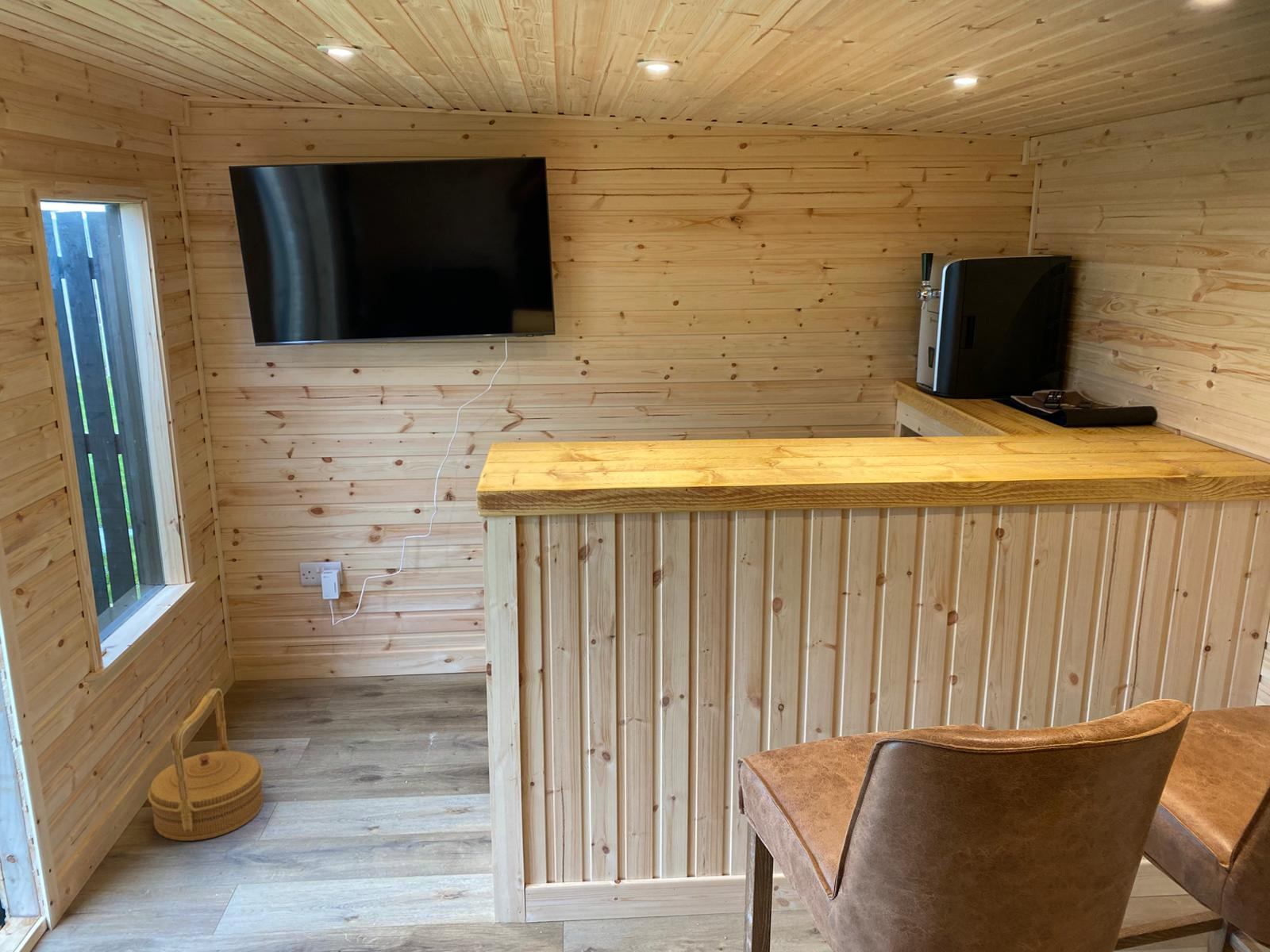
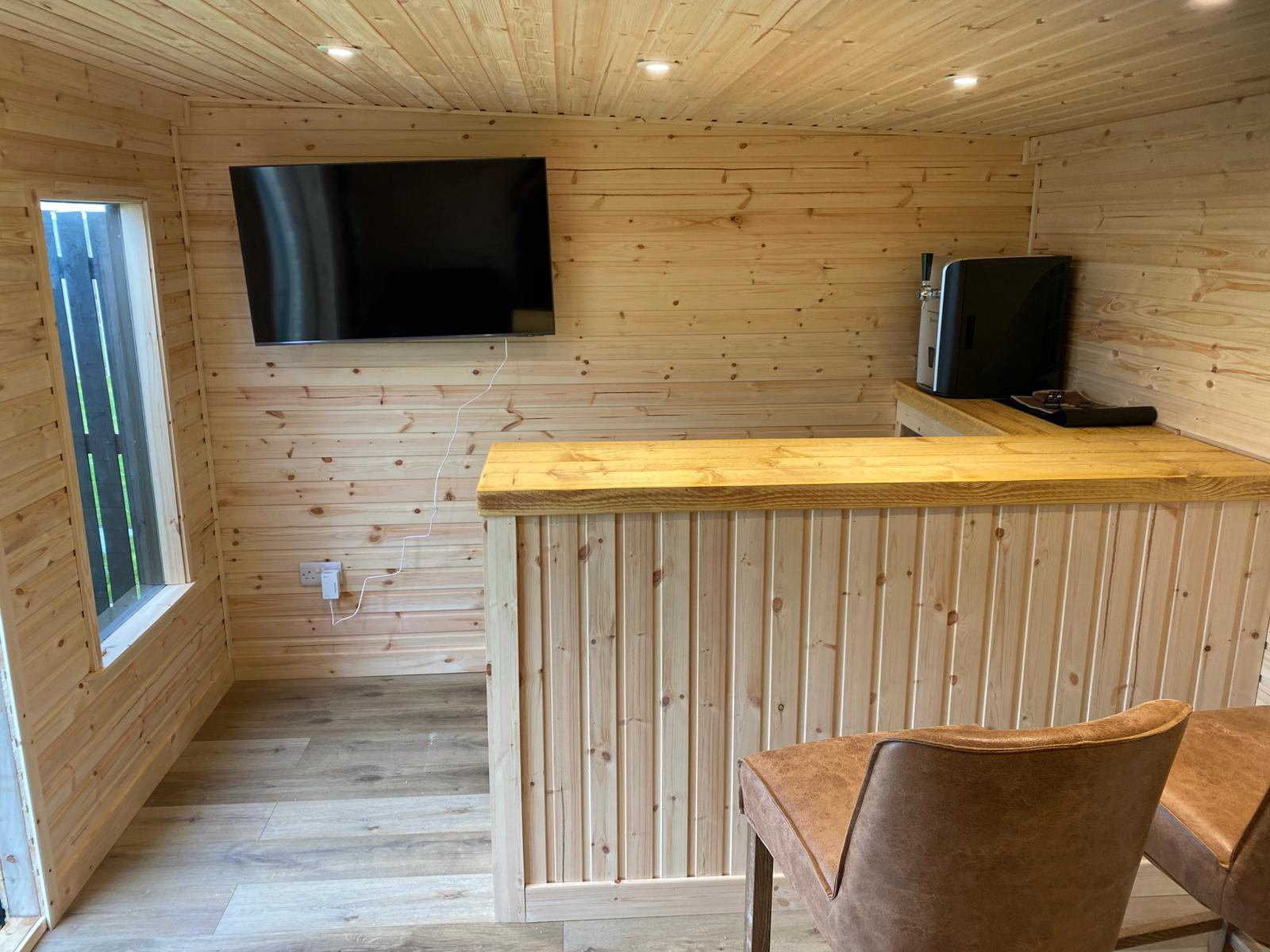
- basket [147,688,264,842]
